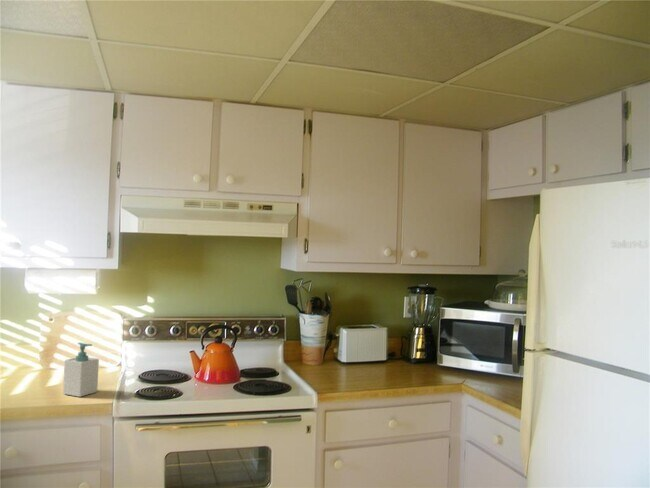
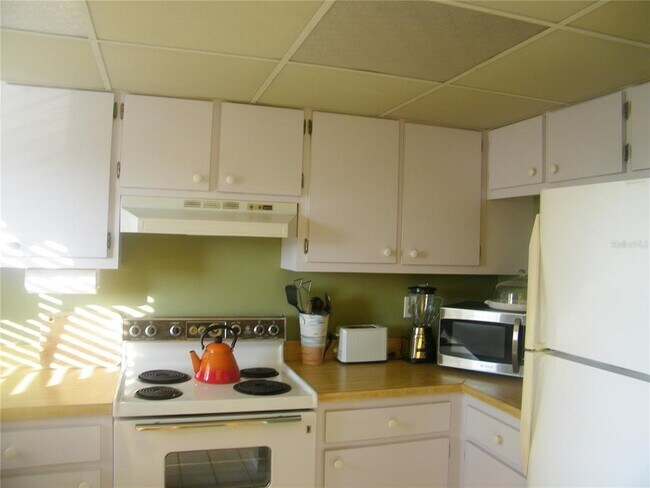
- soap bottle [62,342,100,398]
